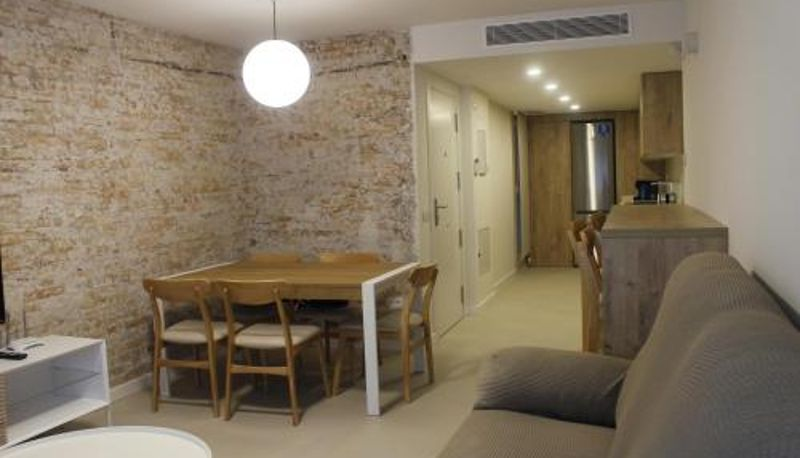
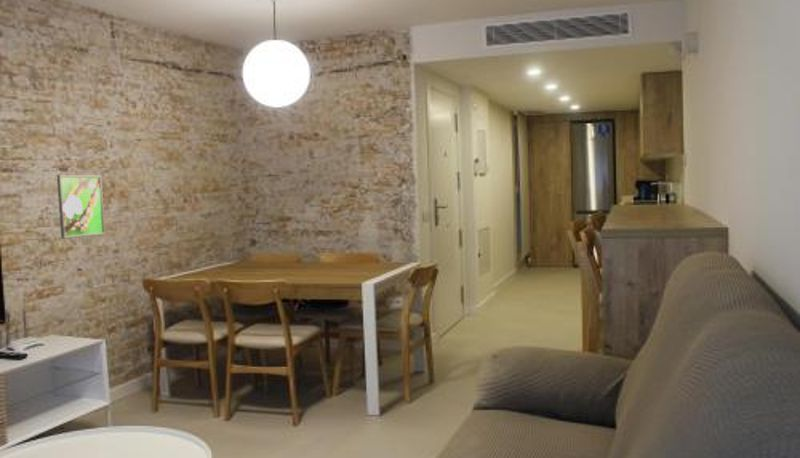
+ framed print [56,174,106,240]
